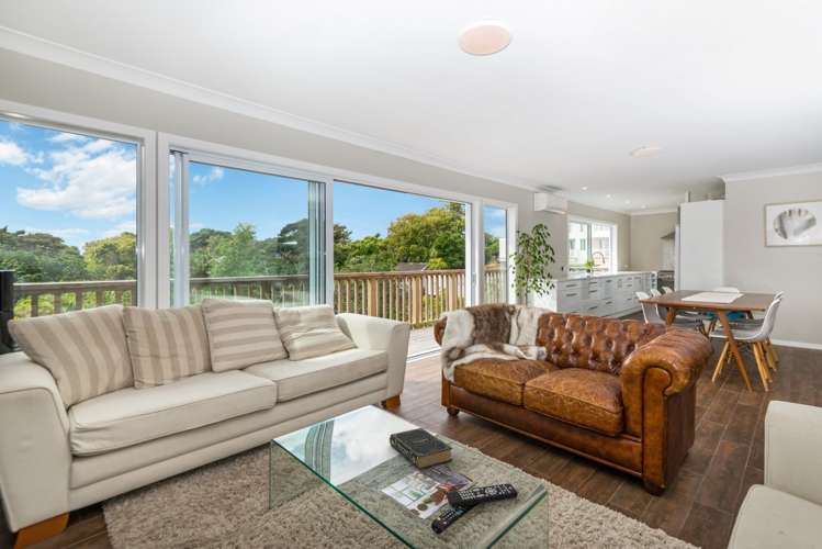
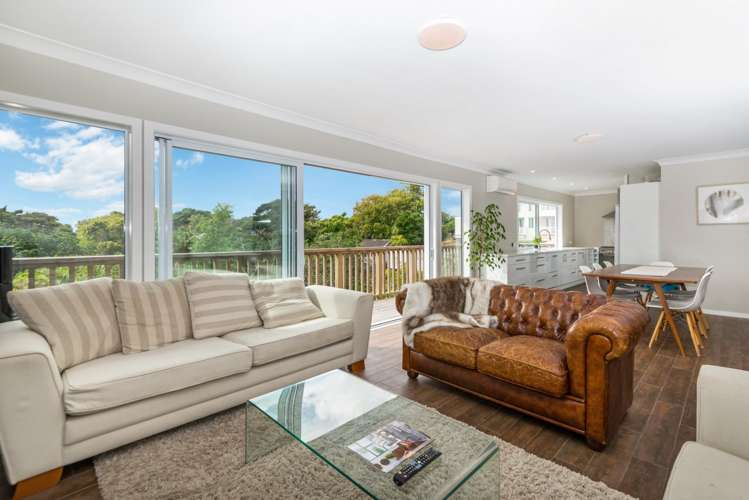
- book [389,427,453,470]
- remote control [446,482,519,508]
